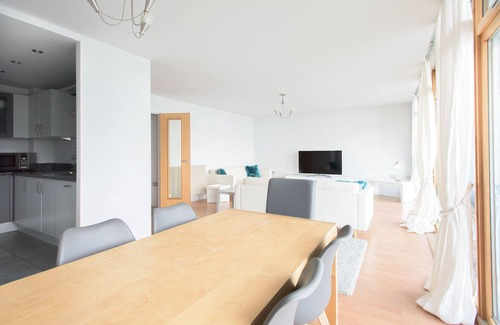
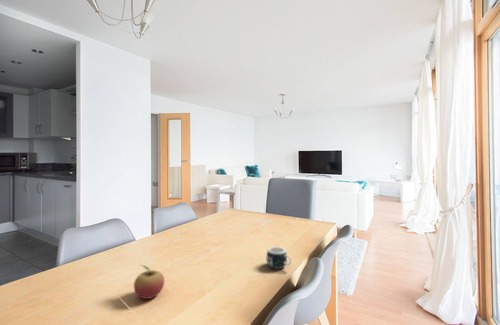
+ fruit [133,264,165,300]
+ mug [265,246,292,270]
